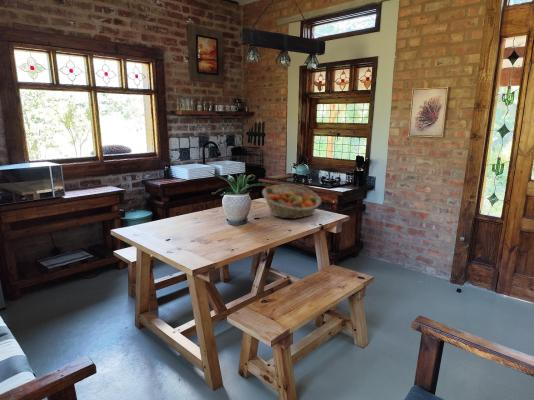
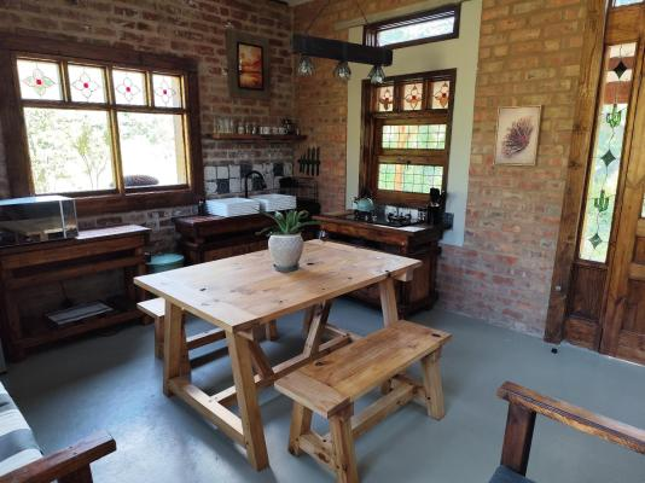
- fruit basket [261,183,322,220]
